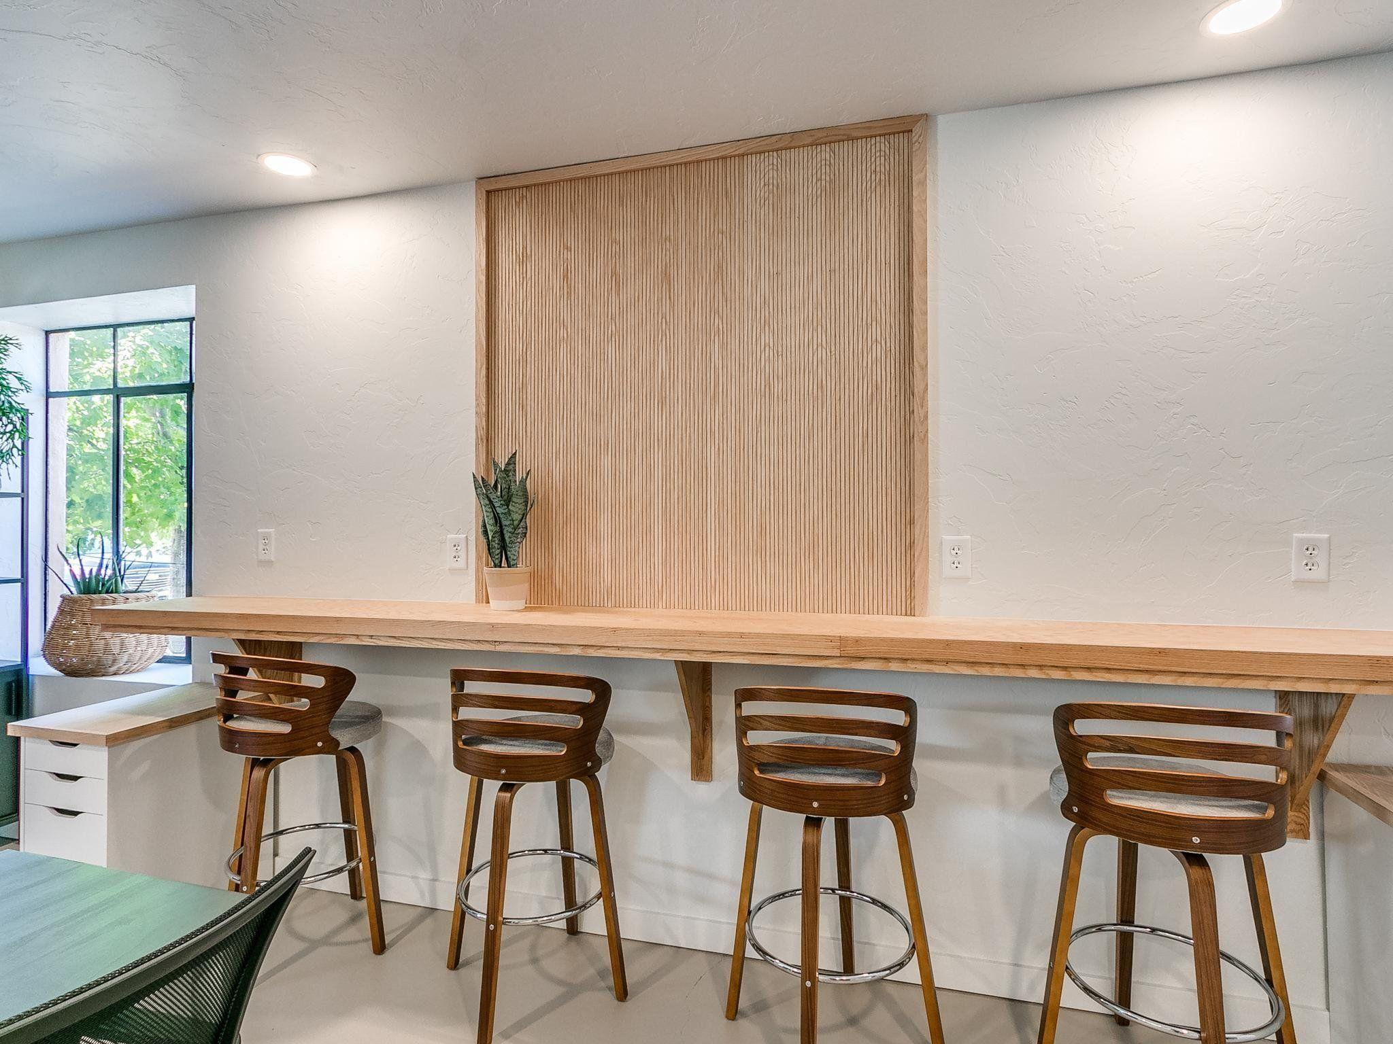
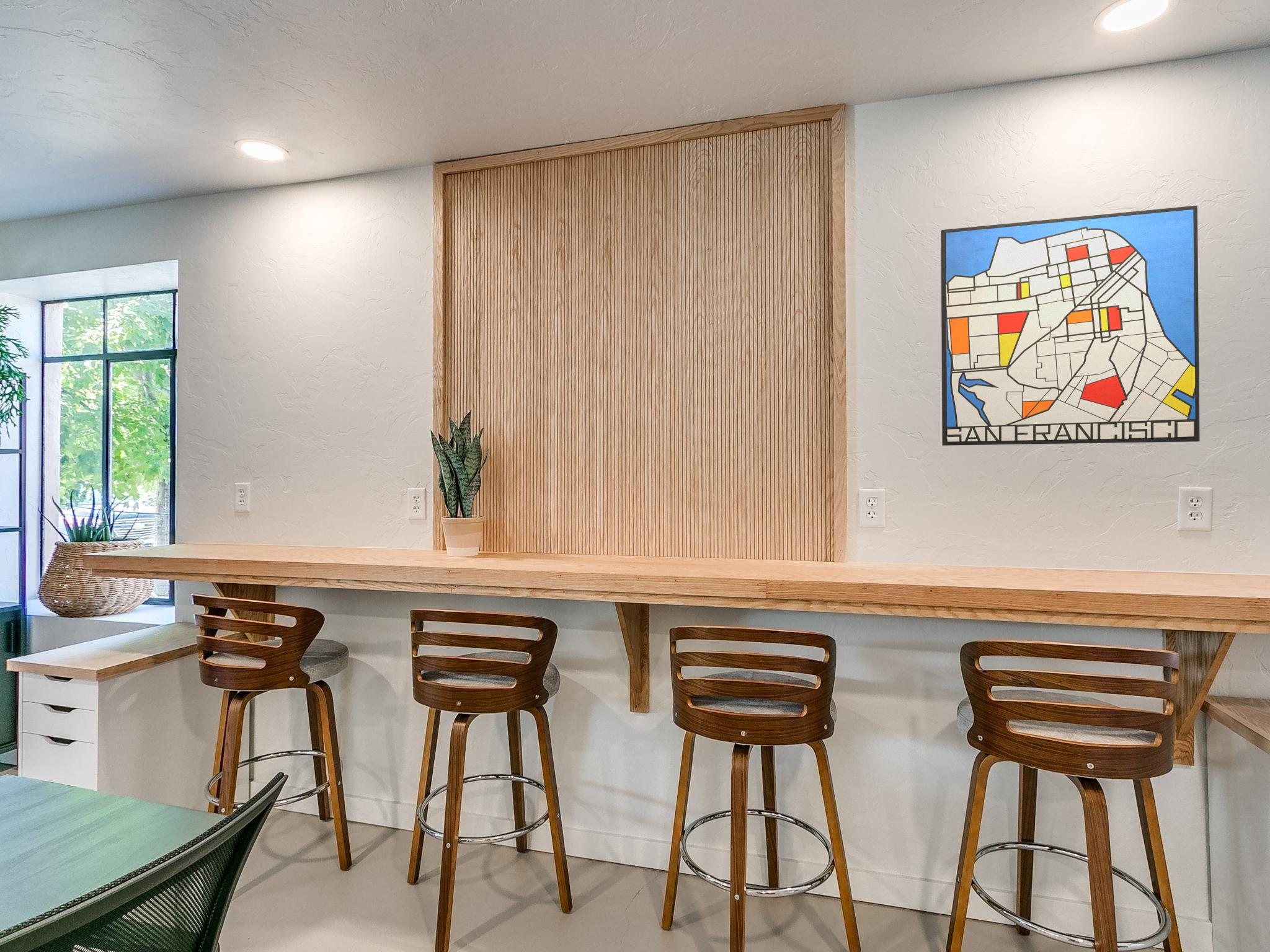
+ wall art [940,205,1201,446]
